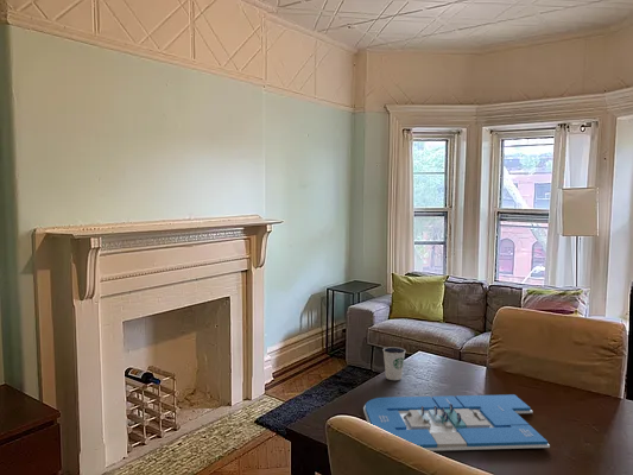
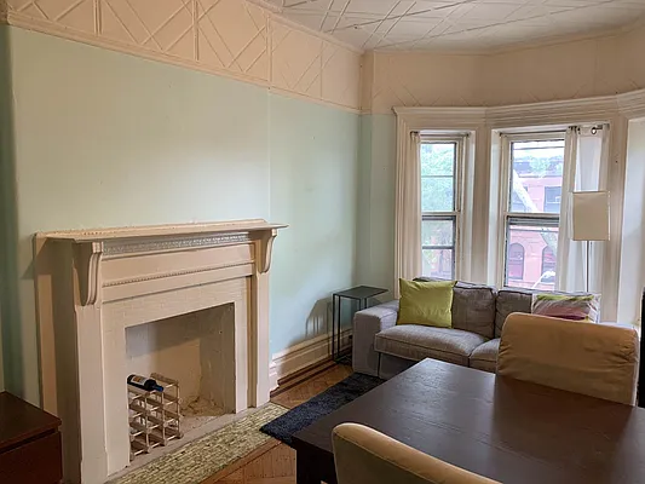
- board game [362,393,551,451]
- dixie cup [381,346,406,381]
